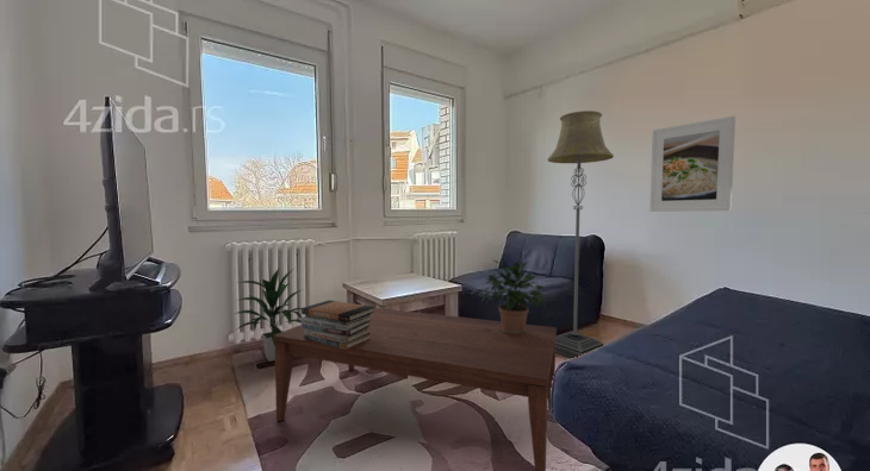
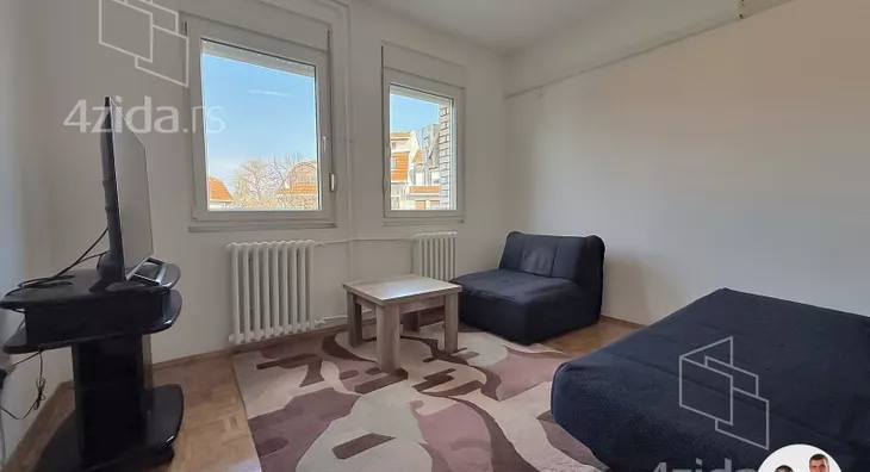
- indoor plant [234,266,304,363]
- floor lamp [547,109,615,359]
- coffee table [274,307,558,471]
- book stack [300,299,375,350]
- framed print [648,115,737,213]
- potted plant [478,256,547,334]
